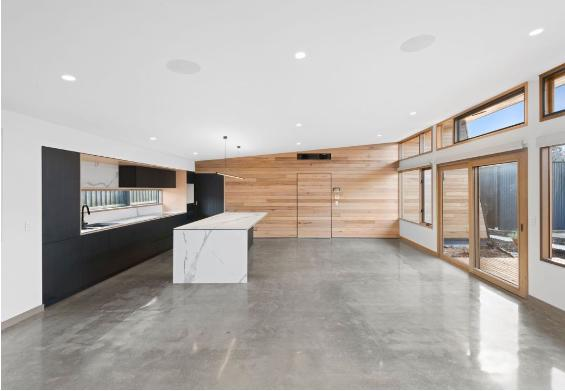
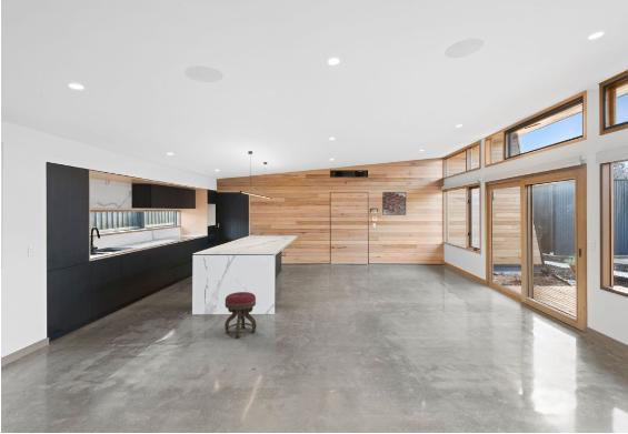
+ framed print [381,191,407,216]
+ stool [223,291,258,339]
